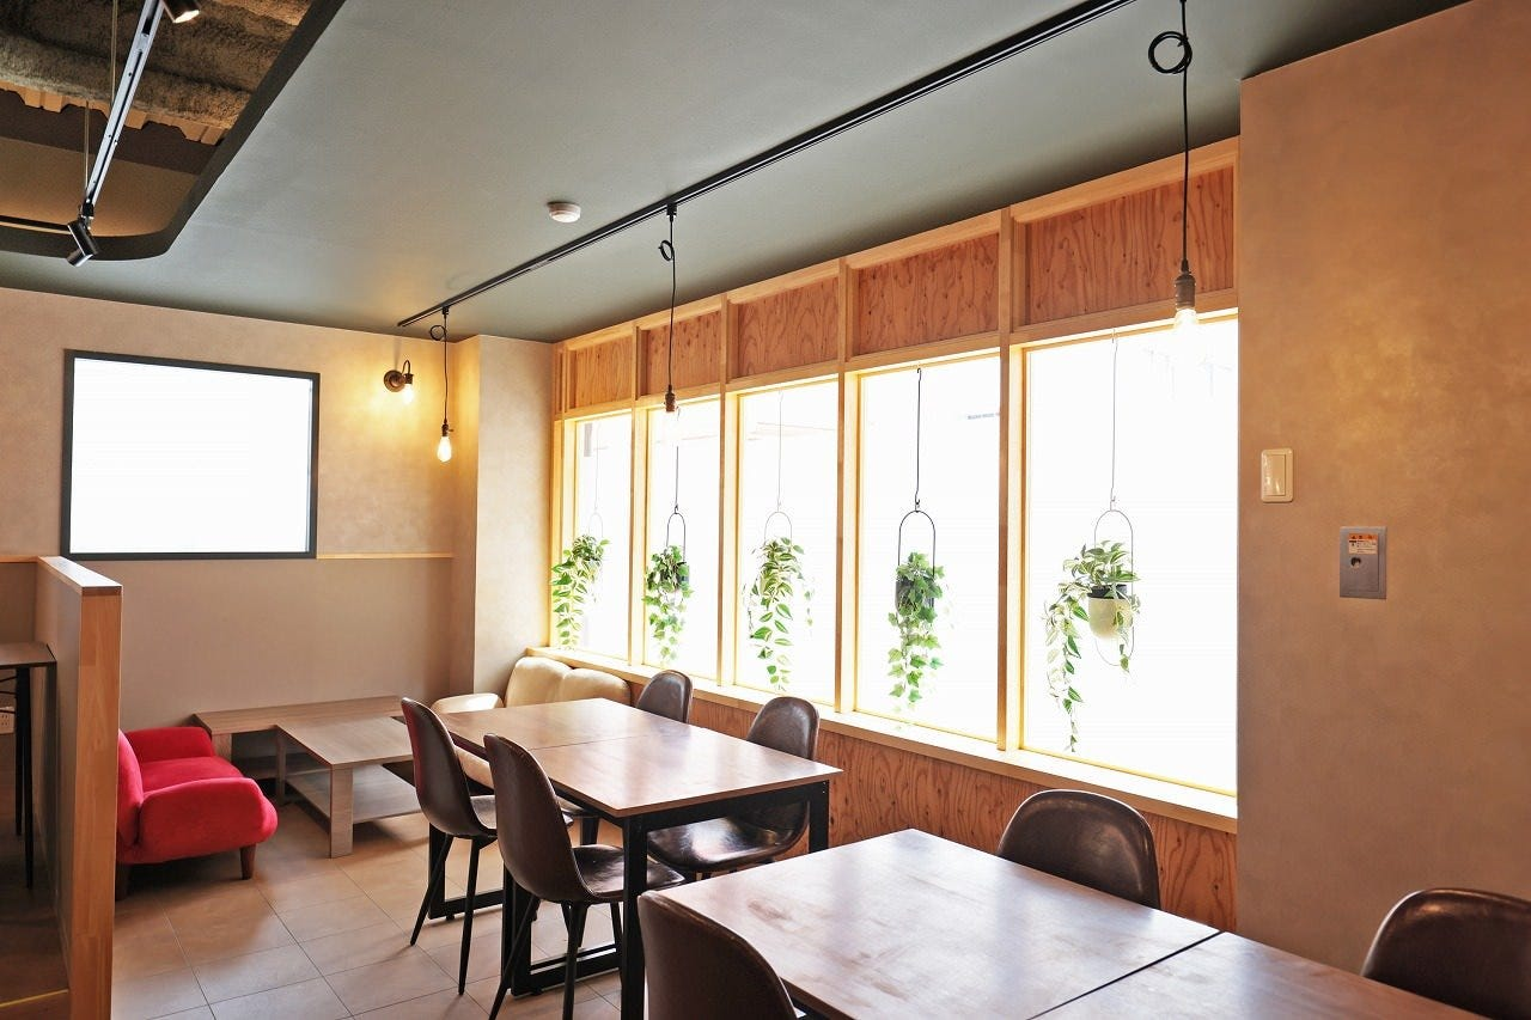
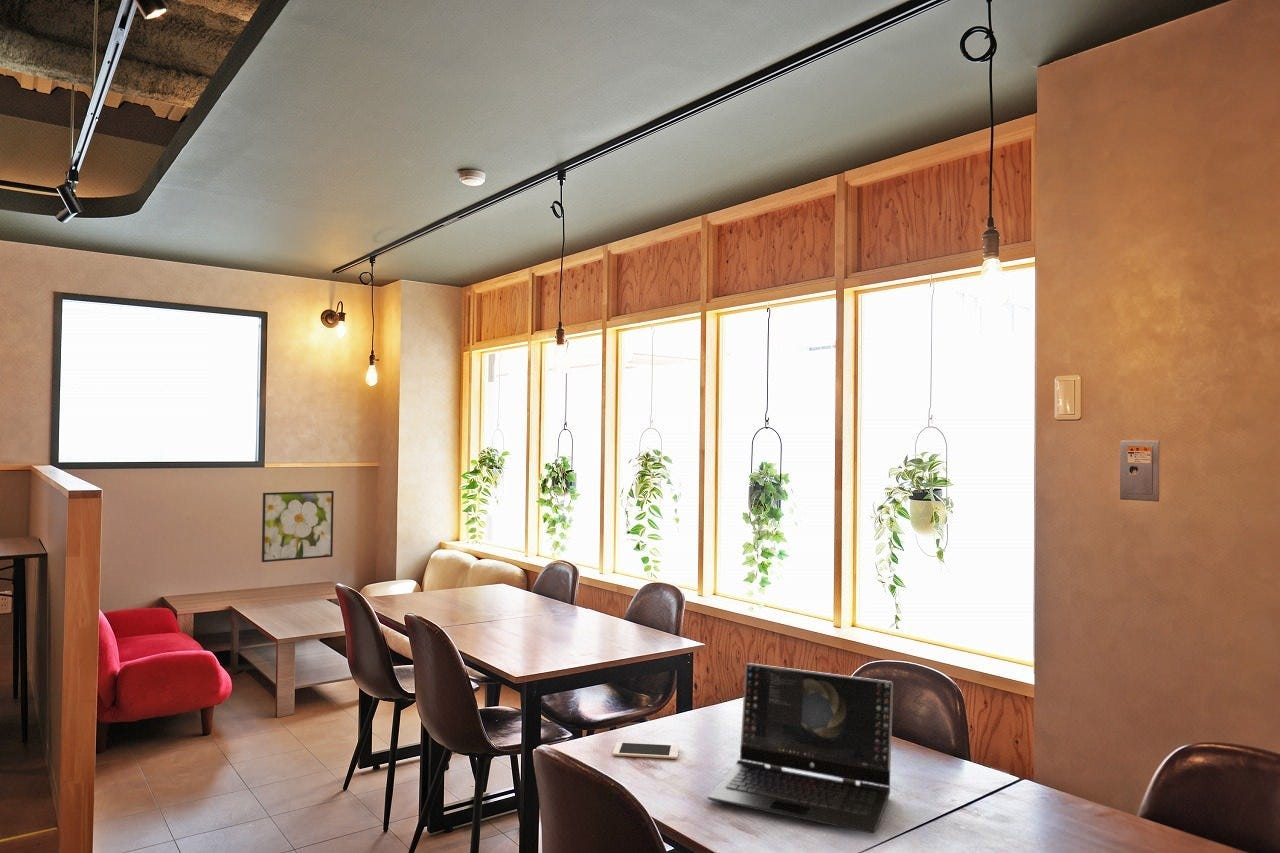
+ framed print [261,490,335,563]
+ cell phone [612,741,680,760]
+ laptop [707,662,894,834]
